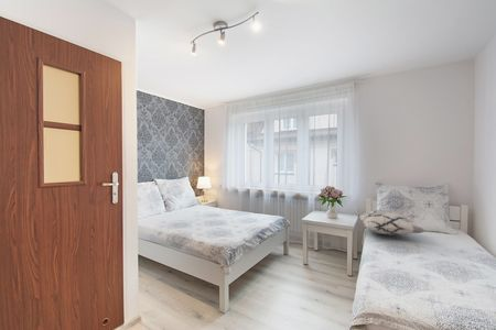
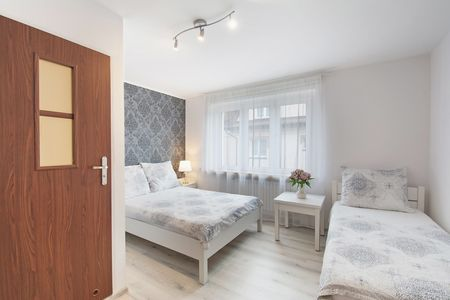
- decorative pillow [355,208,427,237]
